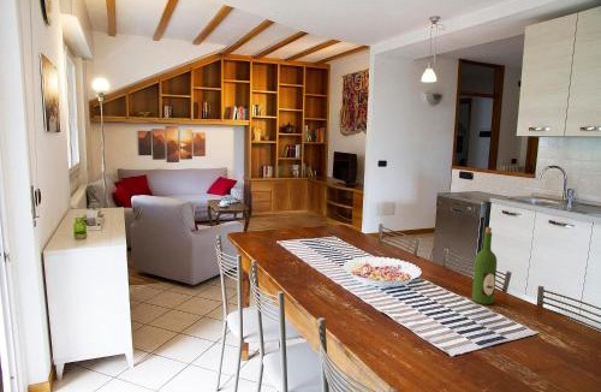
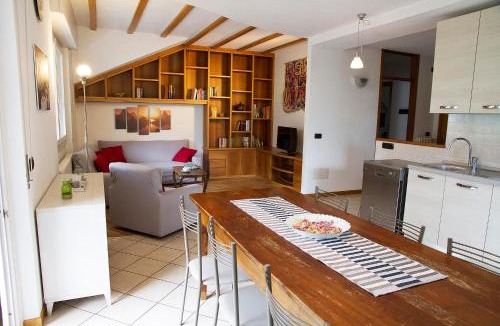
- wine bottle [471,226,498,305]
